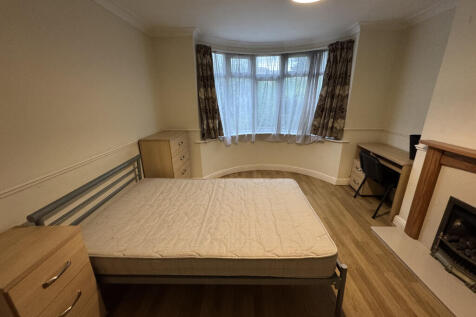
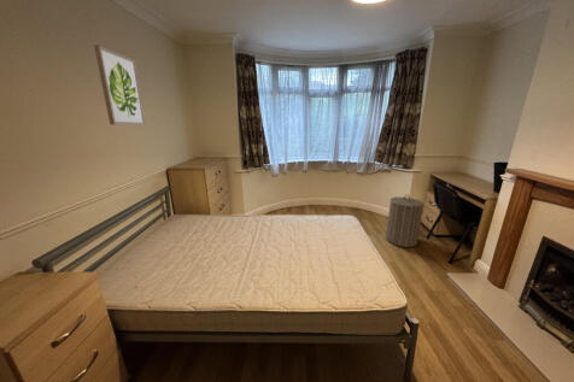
+ wall art [93,43,147,127]
+ laundry hamper [385,193,424,248]
